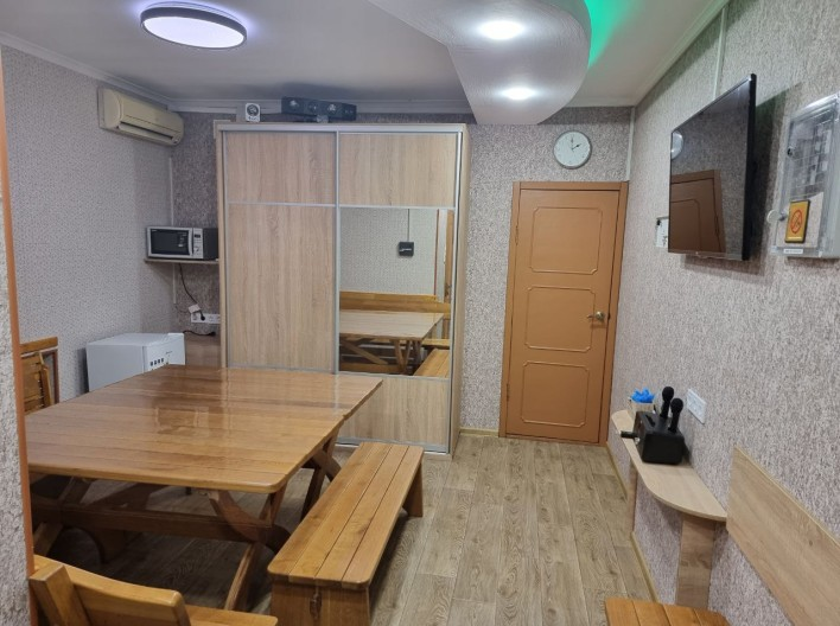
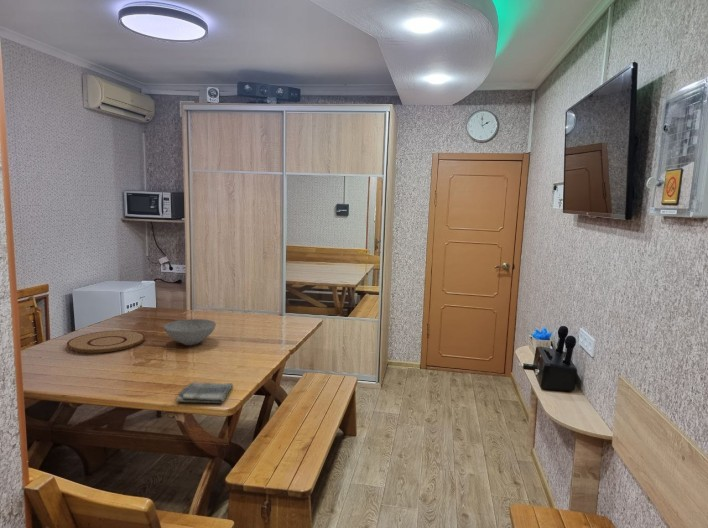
+ bowl [163,318,217,346]
+ plate [66,330,146,354]
+ dish towel [175,381,234,404]
